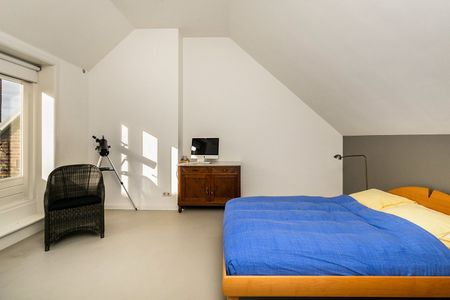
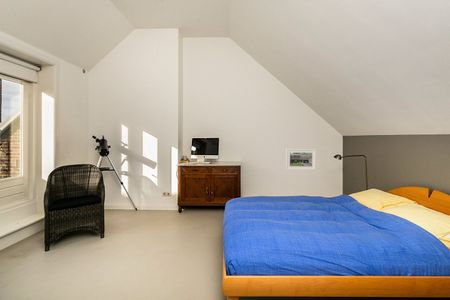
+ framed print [285,148,317,171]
